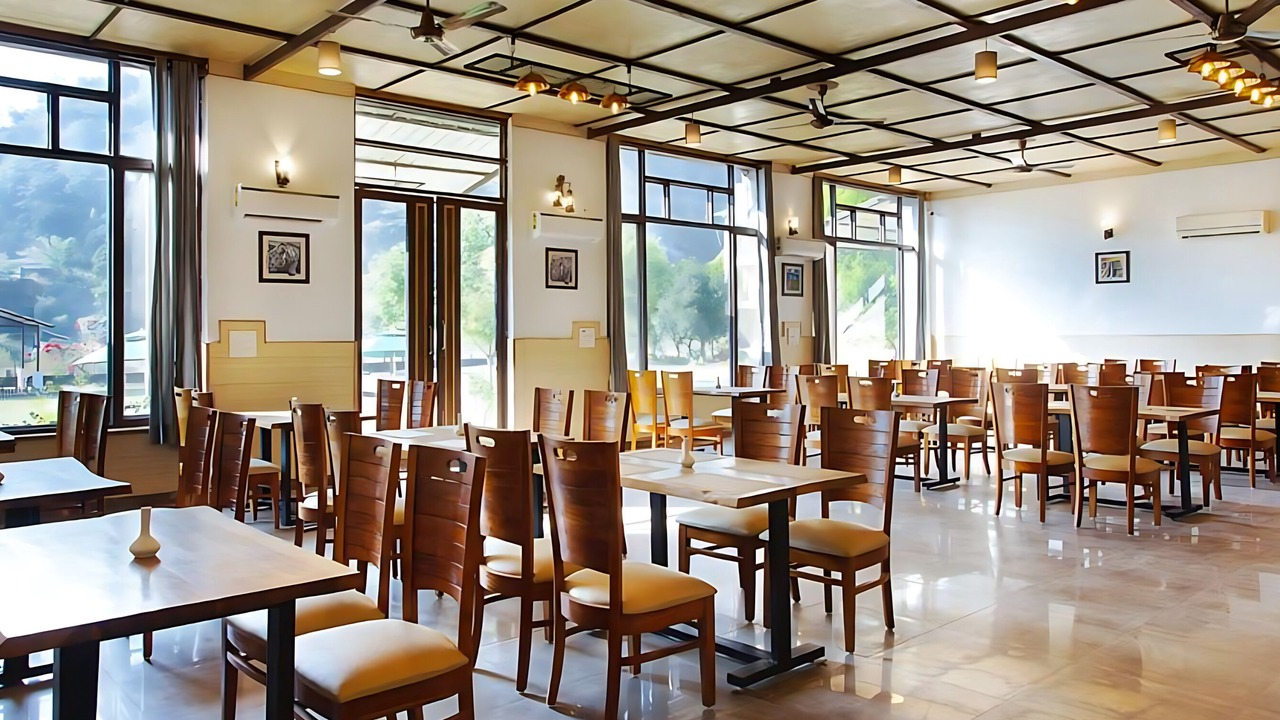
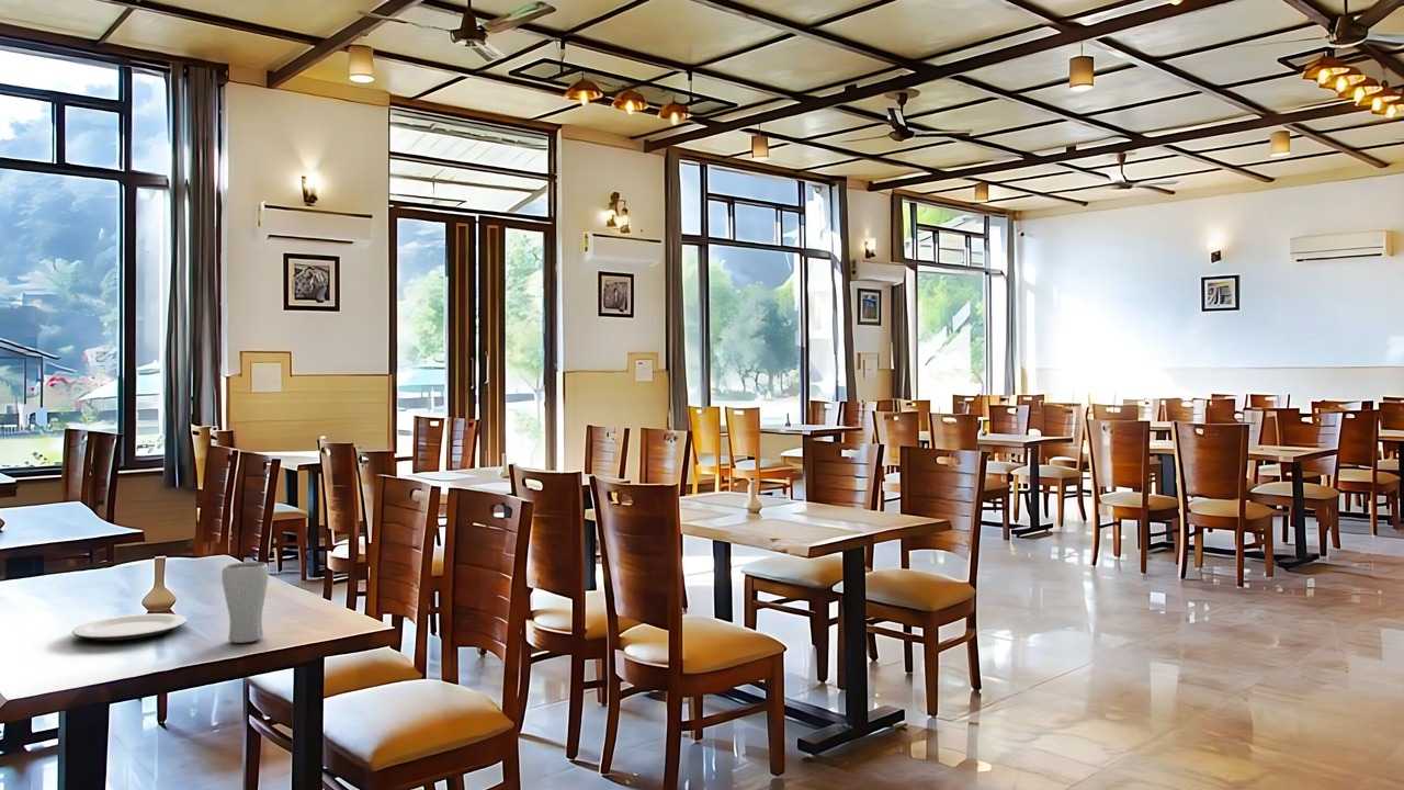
+ plate [71,612,189,642]
+ drinking glass [220,561,270,644]
